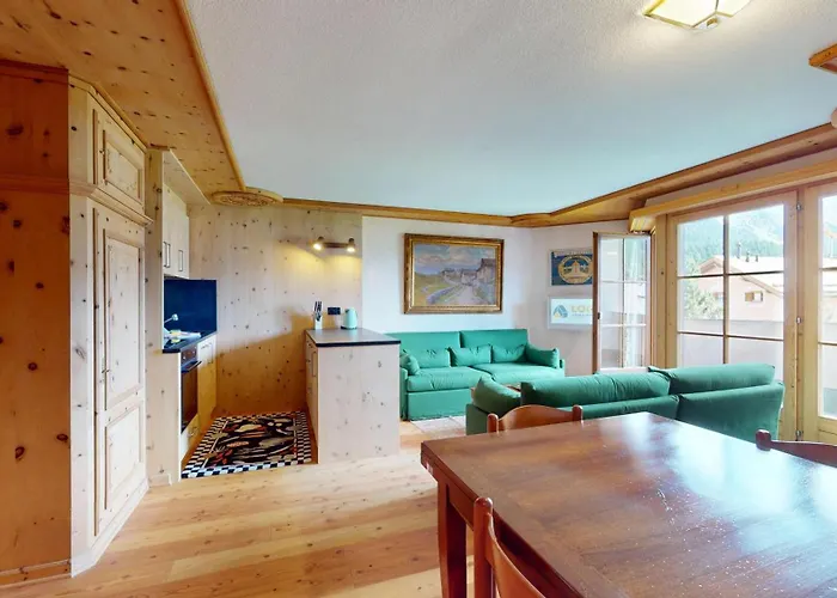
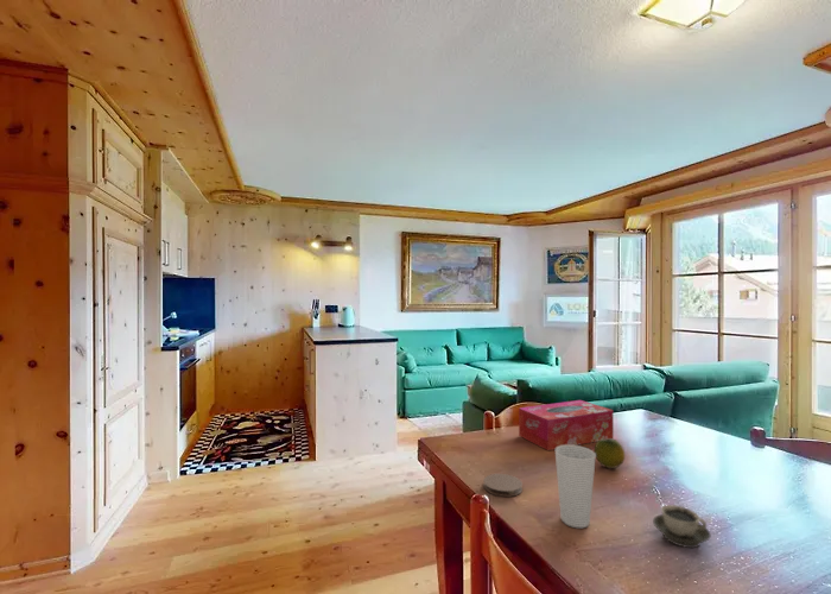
+ coaster [482,473,524,498]
+ cup [652,504,712,549]
+ tissue box [518,399,615,451]
+ cup [554,444,596,529]
+ fruit [594,438,626,469]
